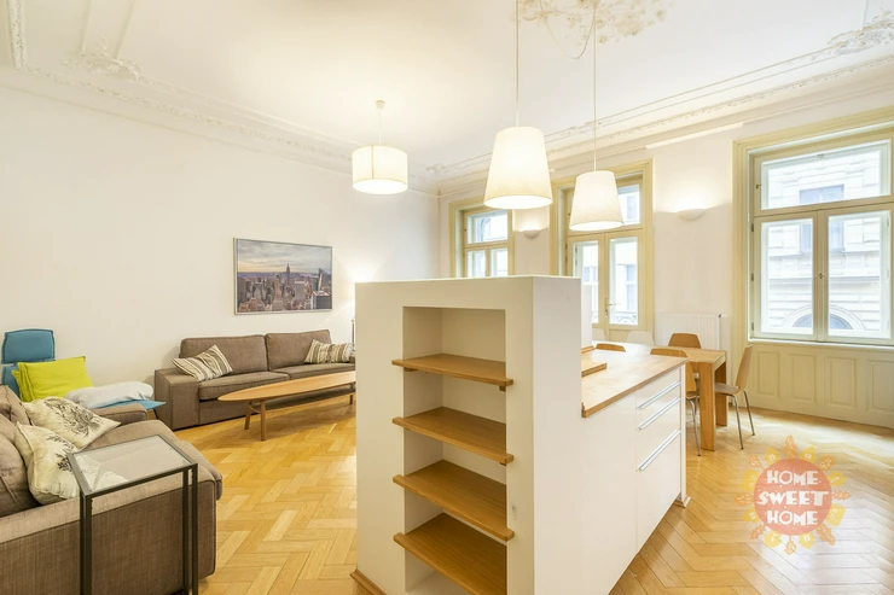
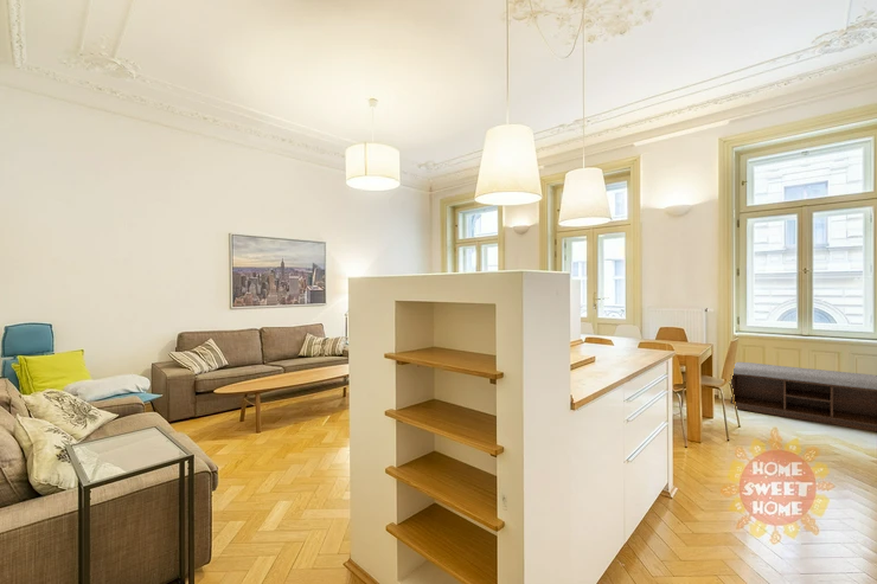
+ bench [729,361,877,432]
